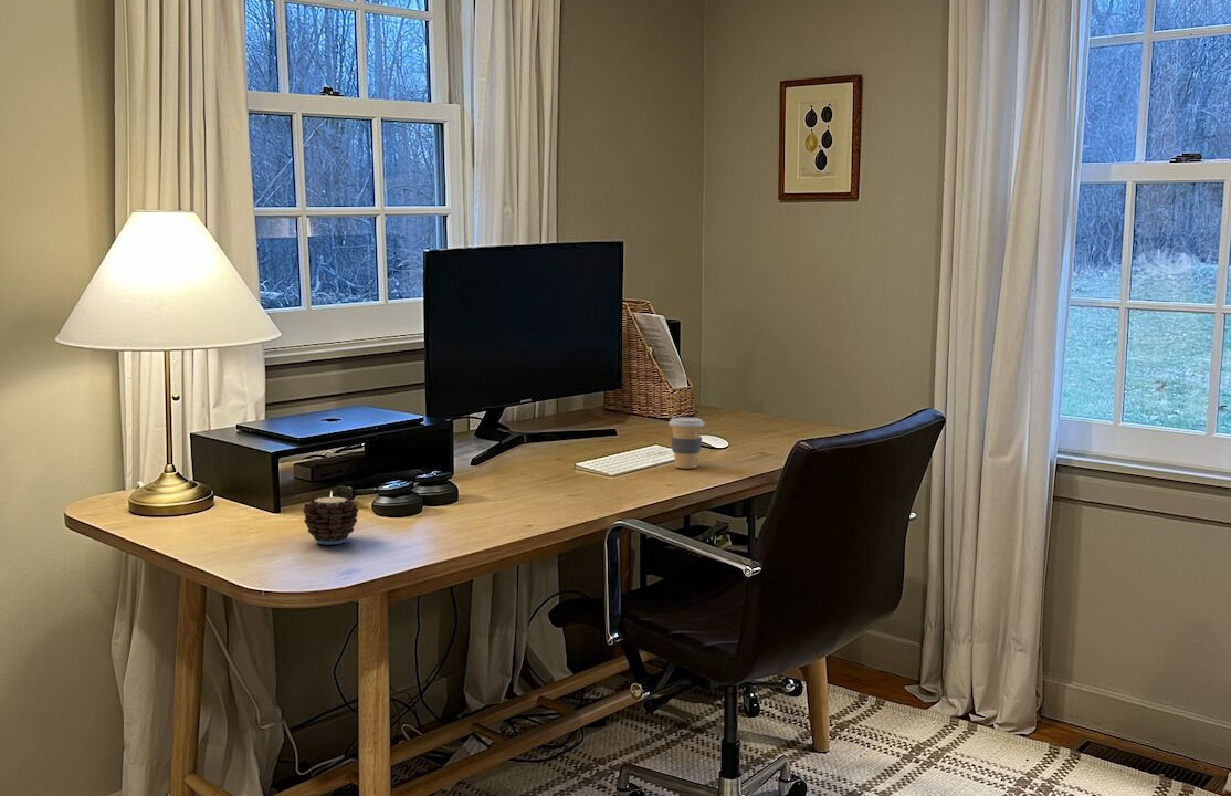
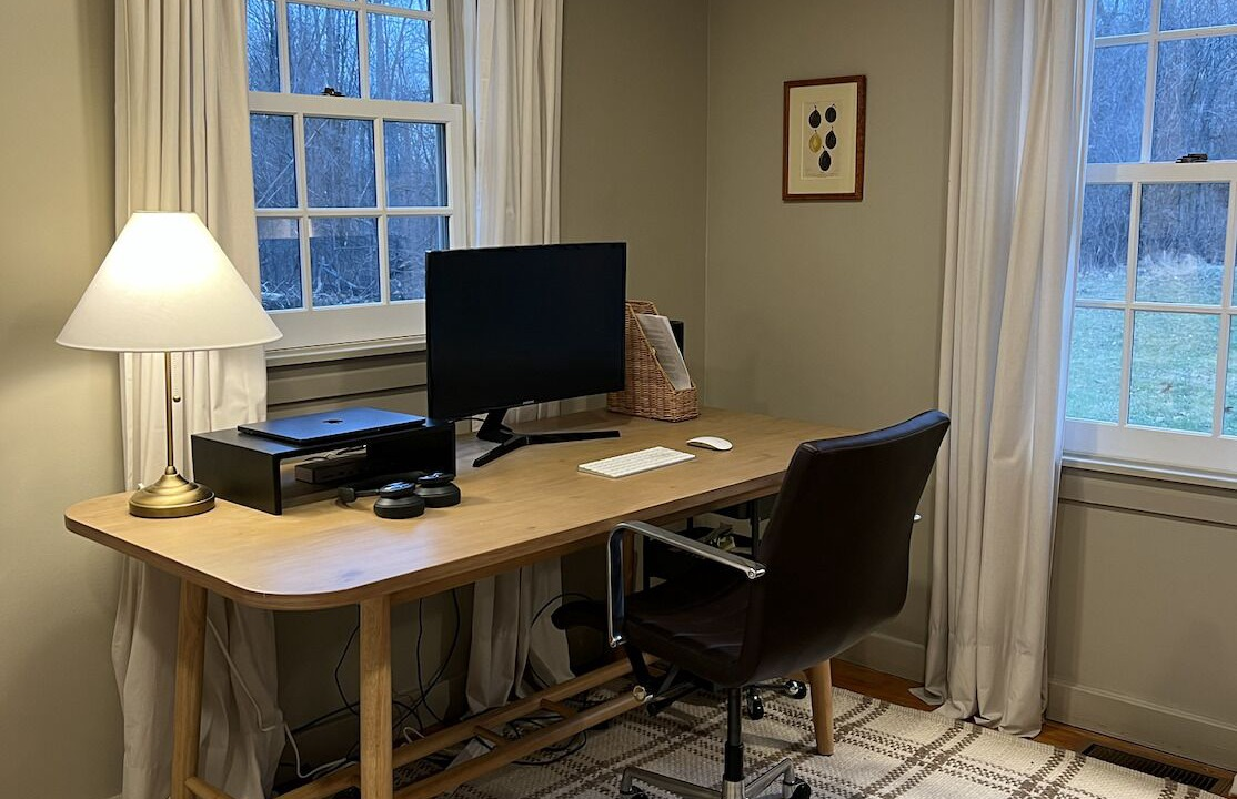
- coffee cup [667,417,706,469]
- candle [302,491,359,545]
